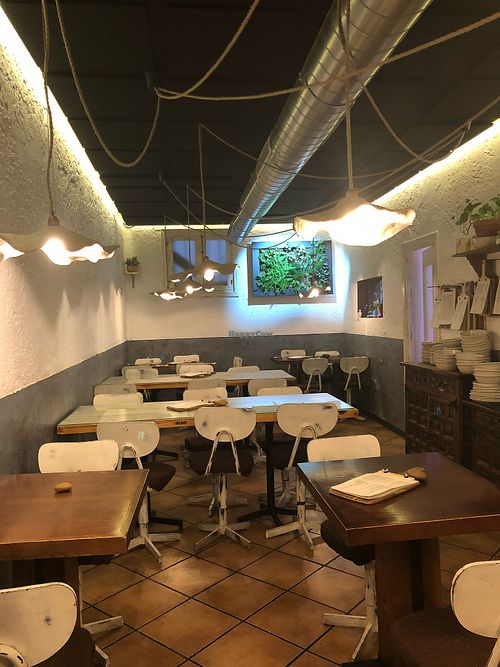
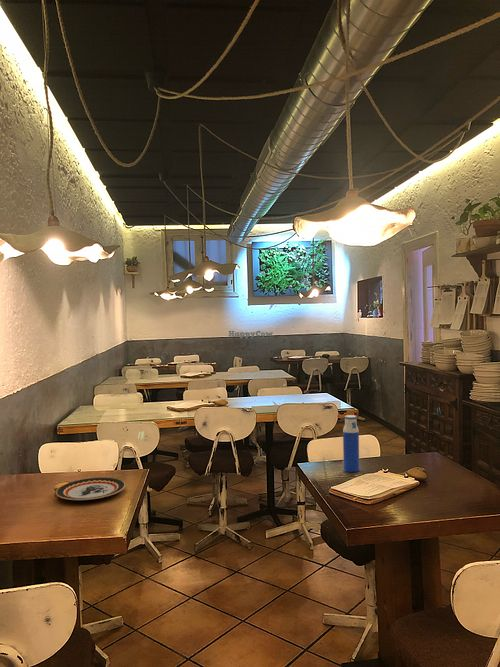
+ plate [55,477,126,501]
+ water bottle [342,414,360,473]
